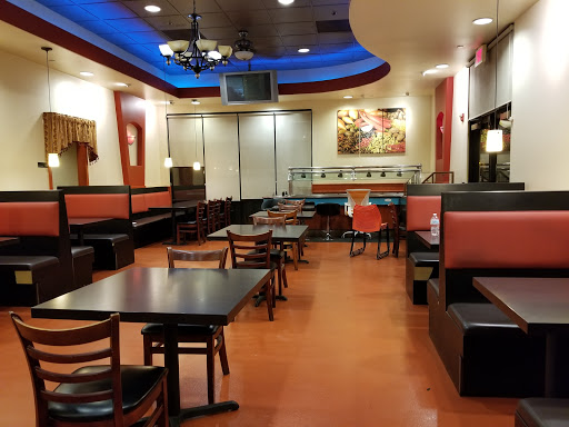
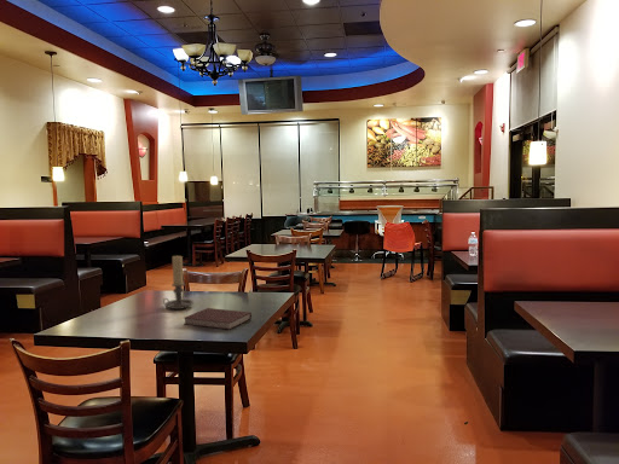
+ candle holder [162,254,195,311]
+ notebook [184,307,253,331]
